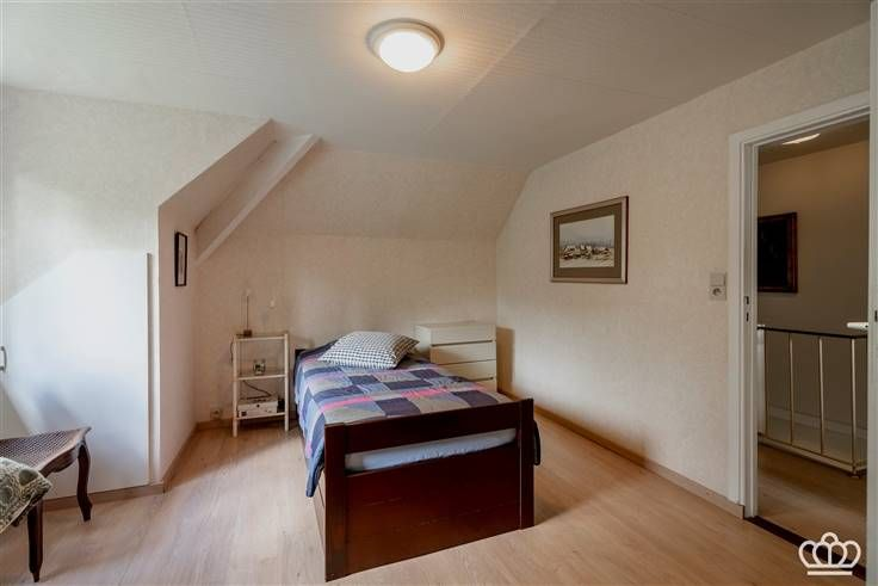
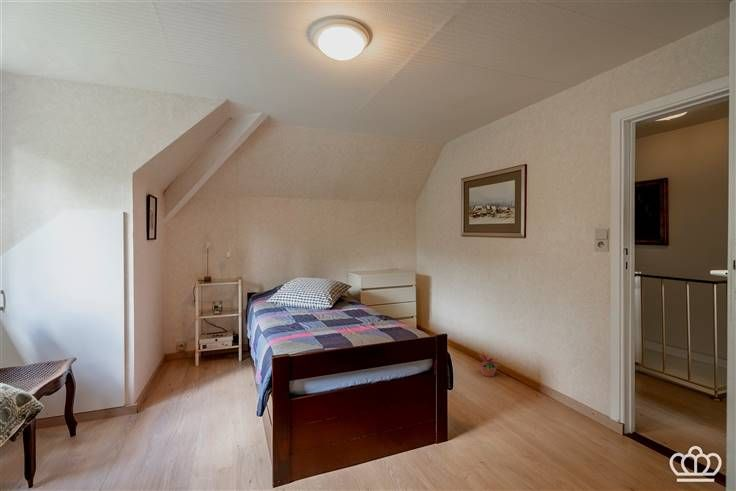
+ potted plant [473,352,500,378]
